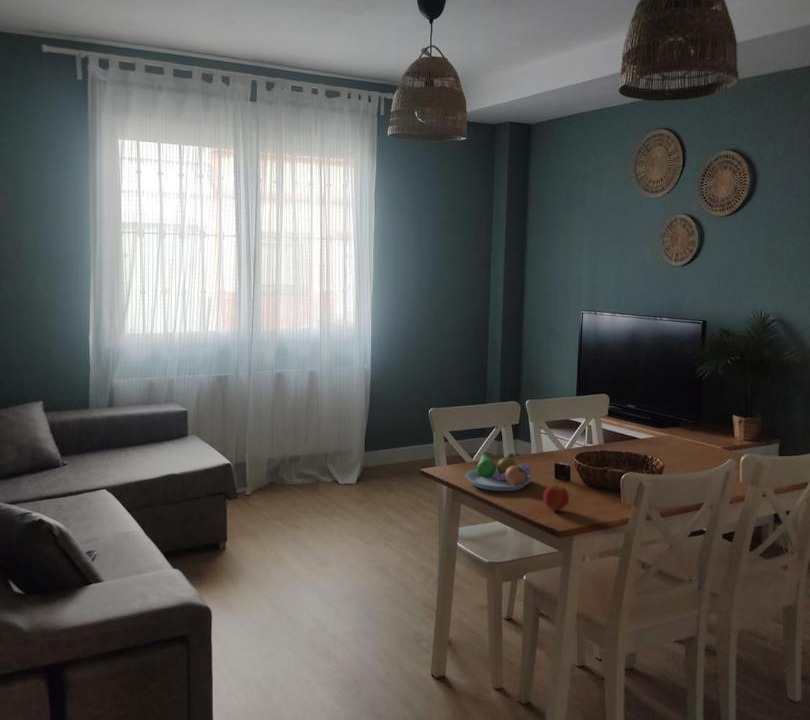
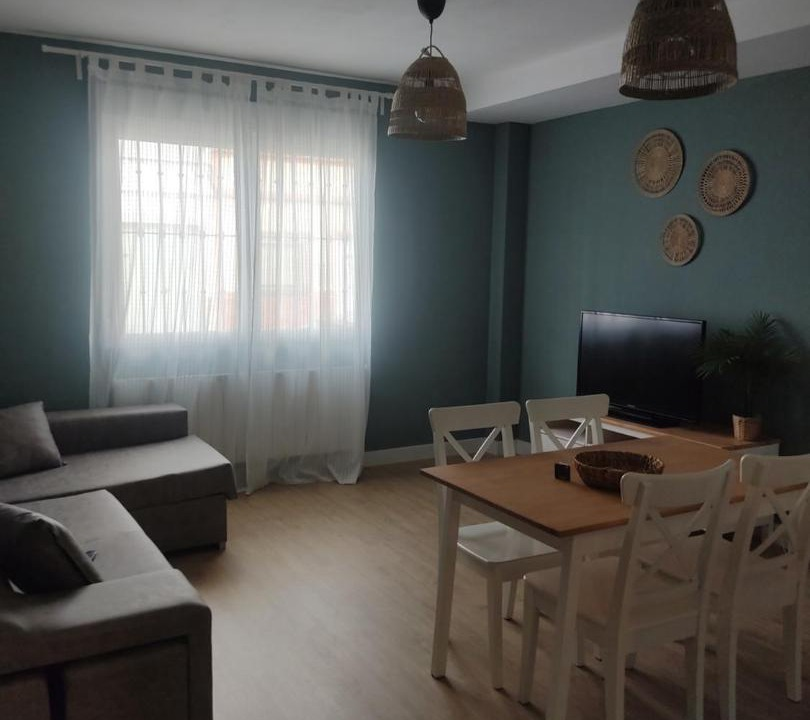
- apple [542,484,570,512]
- fruit bowl [464,452,533,492]
